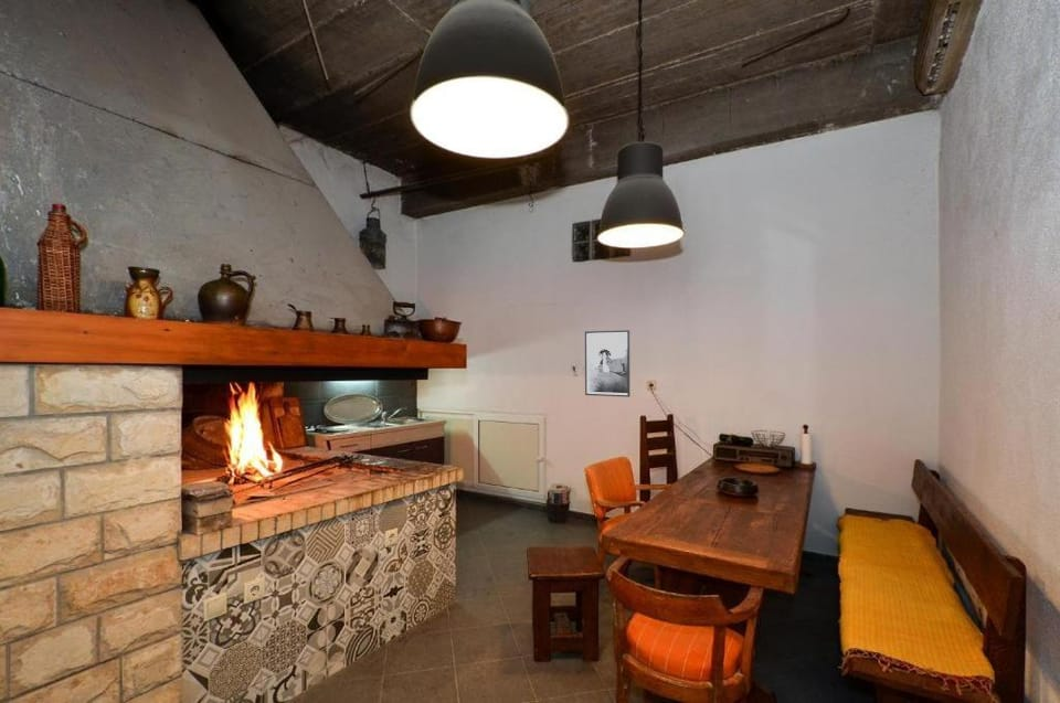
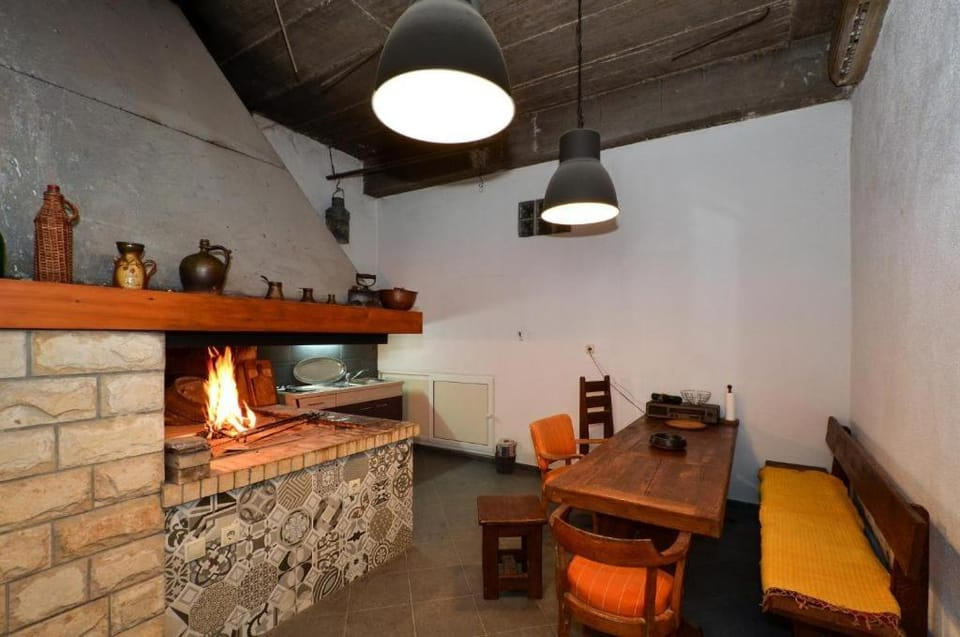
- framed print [584,329,630,398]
